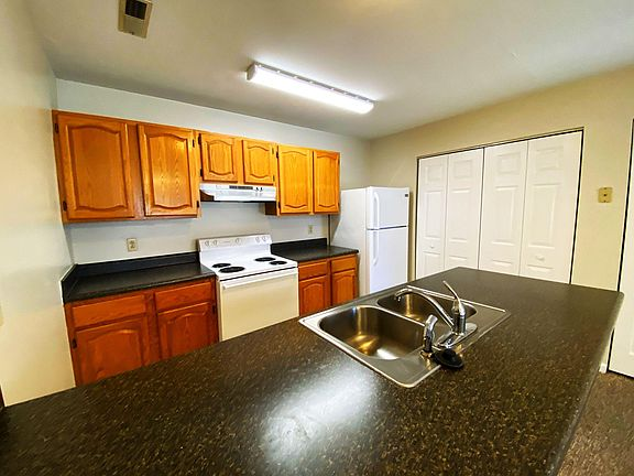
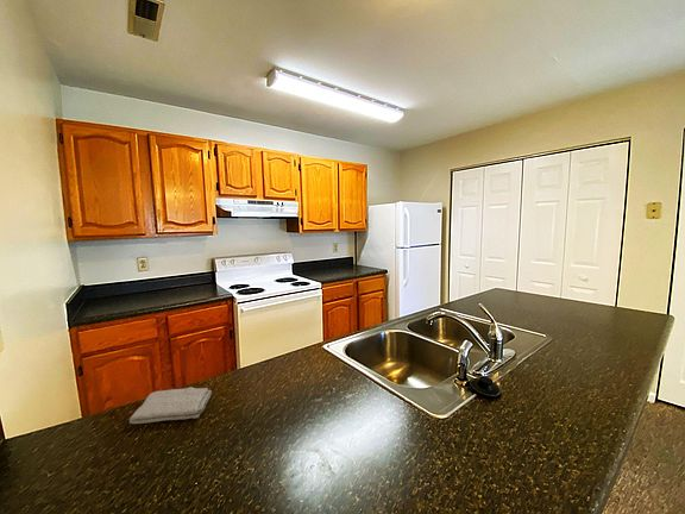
+ washcloth [128,386,213,425]
